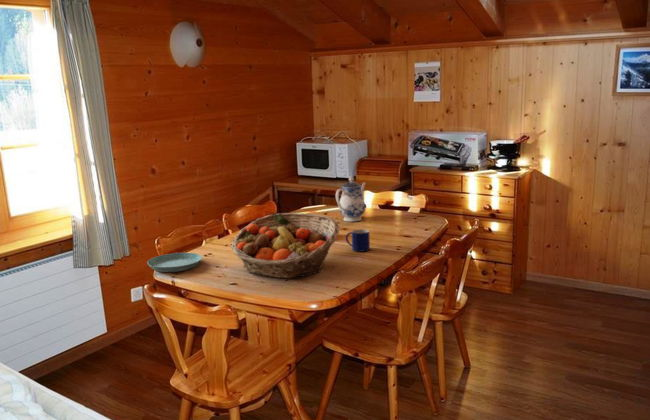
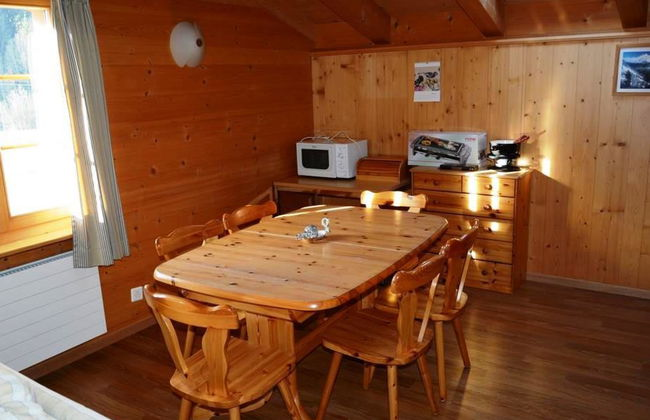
- teapot [335,176,367,222]
- mug [345,228,371,252]
- saucer [146,252,203,273]
- fruit basket [230,212,340,279]
